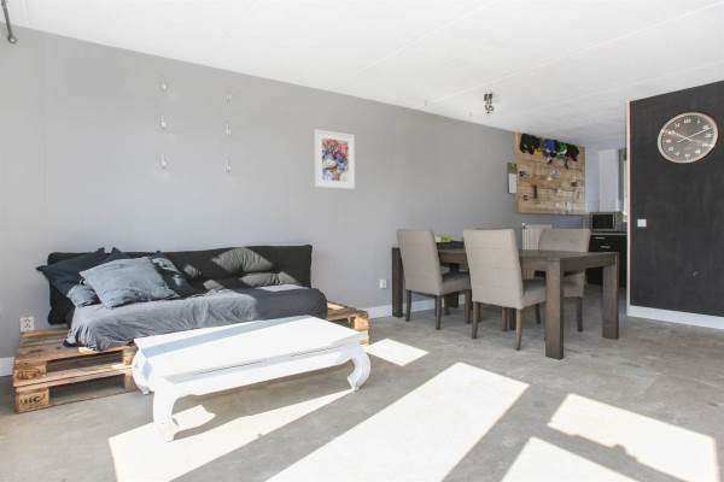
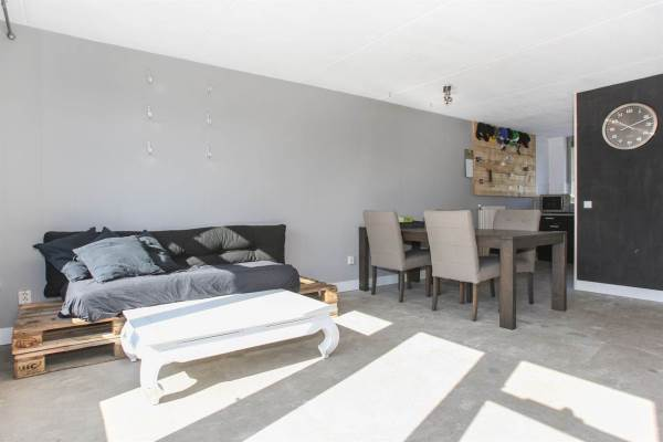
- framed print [314,128,356,190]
